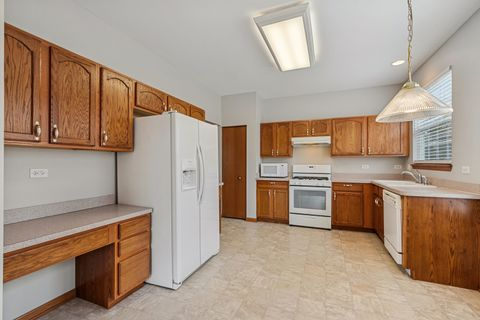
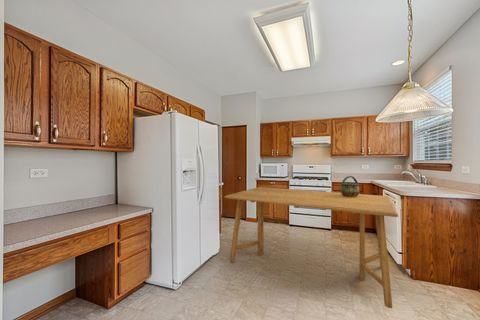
+ dining table [223,186,399,309]
+ ceramic pot [339,175,360,197]
